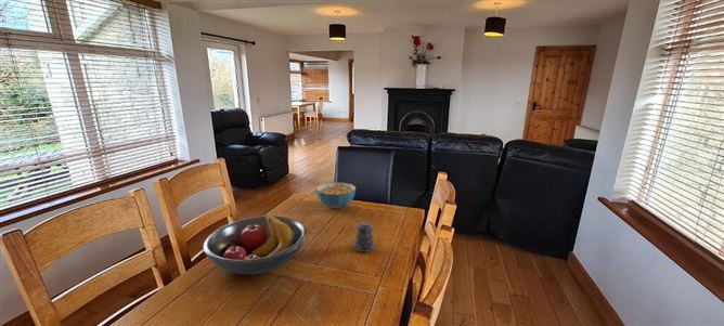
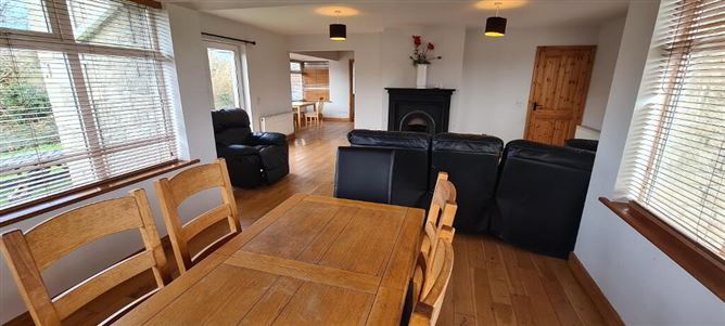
- cereal bowl [315,182,357,210]
- fruit bowl [202,212,308,276]
- pepper shaker [352,219,376,253]
